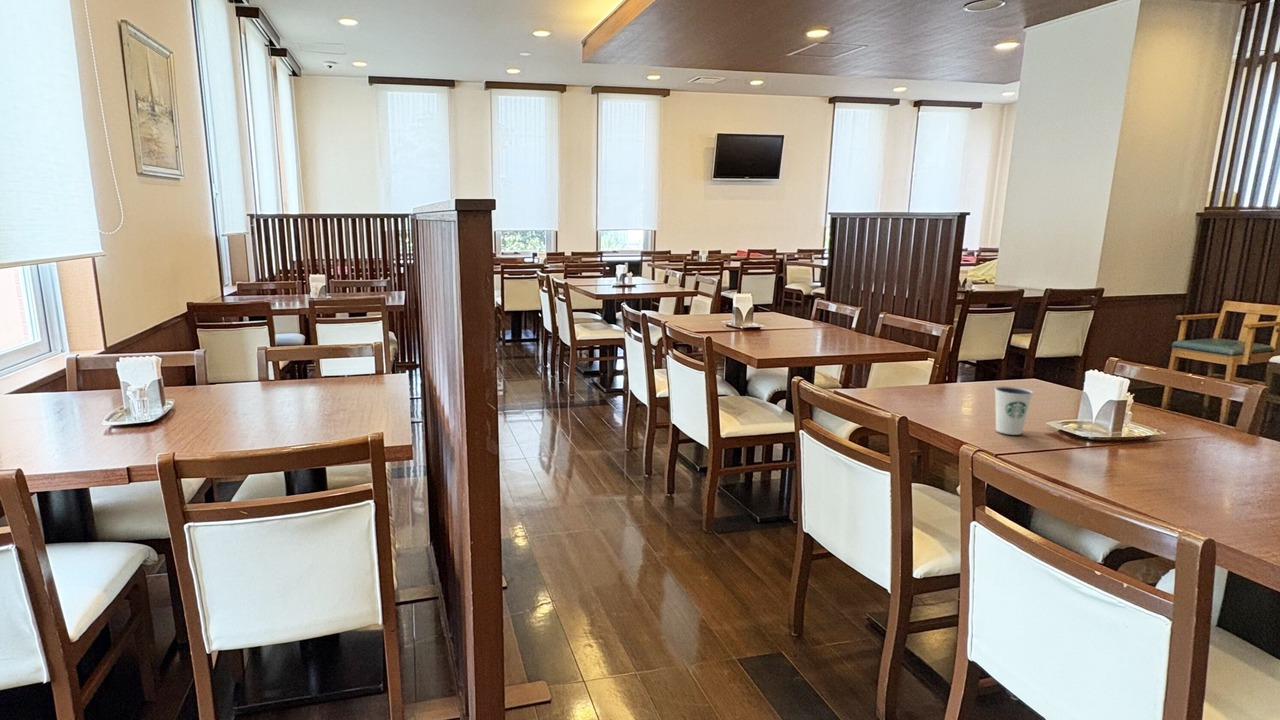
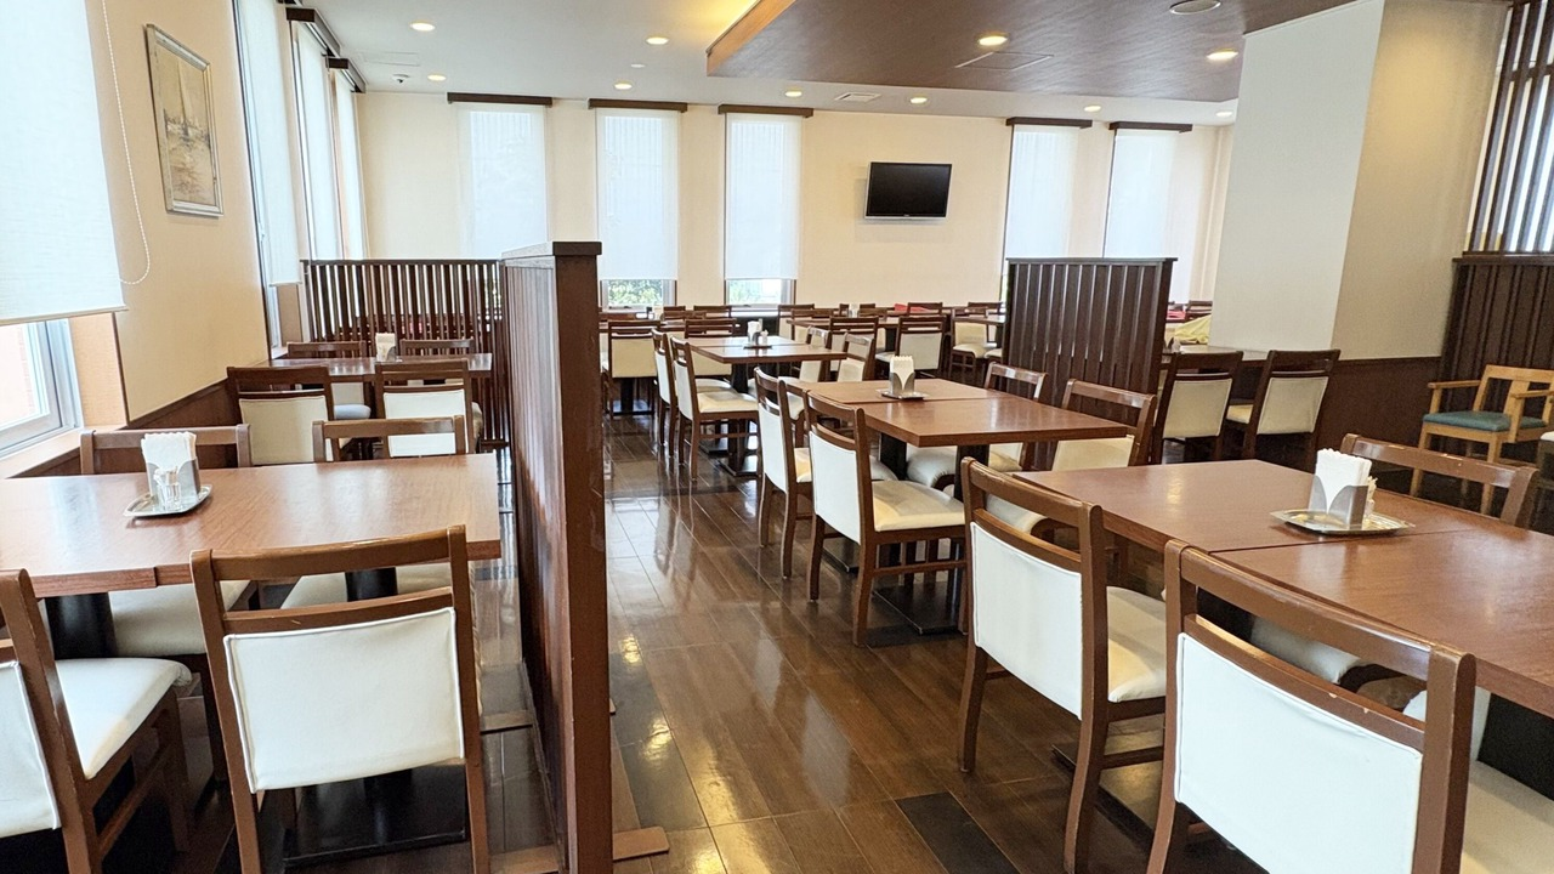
- dixie cup [994,385,1034,436]
